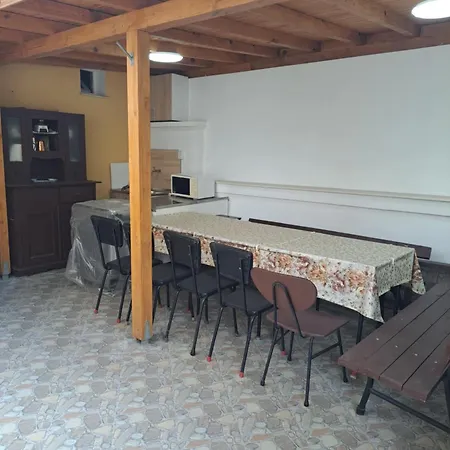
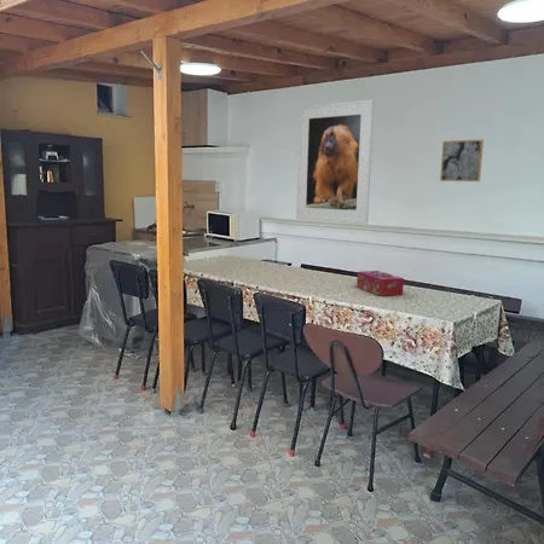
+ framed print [295,98,375,226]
+ tissue box [355,270,405,297]
+ wall art [439,139,485,183]
